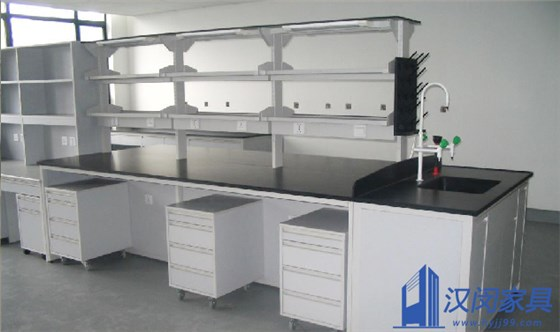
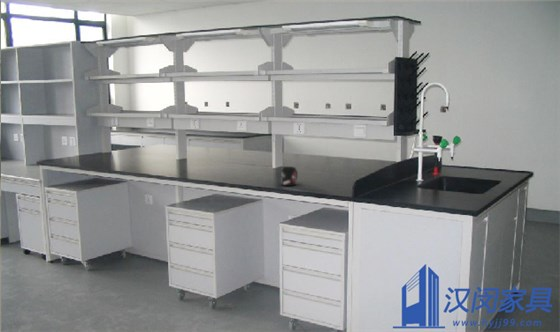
+ mug [280,166,298,187]
